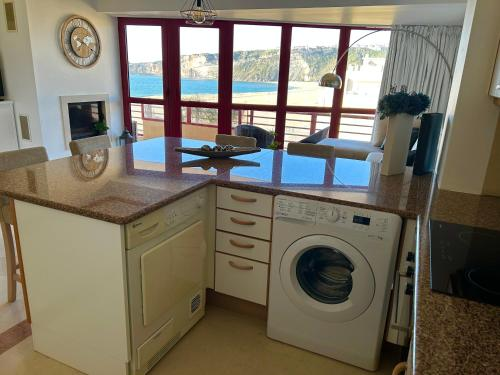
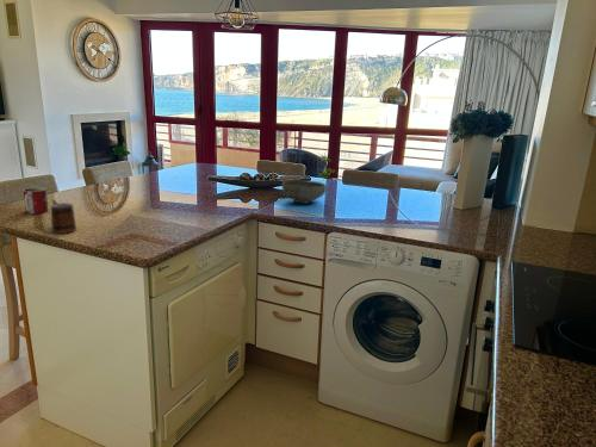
+ mug [23,187,50,215]
+ bowl [280,179,328,205]
+ mug [50,199,77,235]
